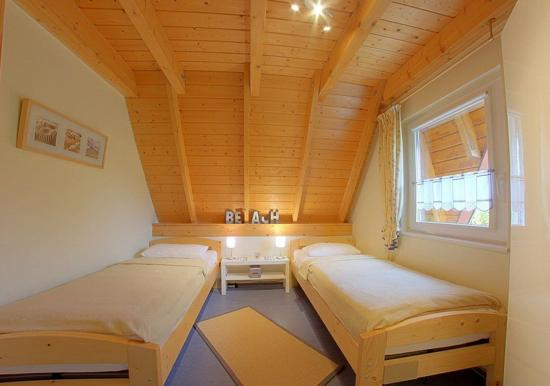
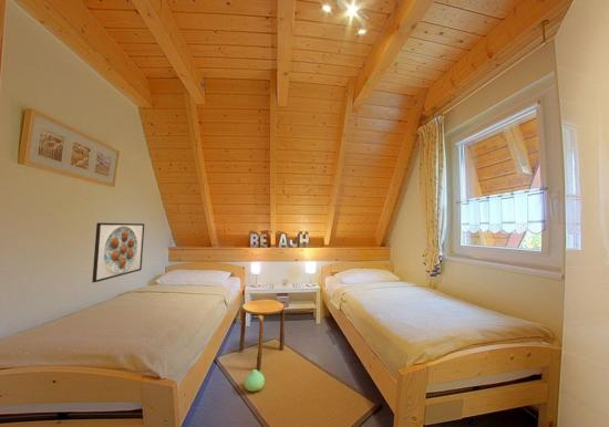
+ plush toy [242,368,266,392]
+ stool [238,299,286,372]
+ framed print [91,221,145,283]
